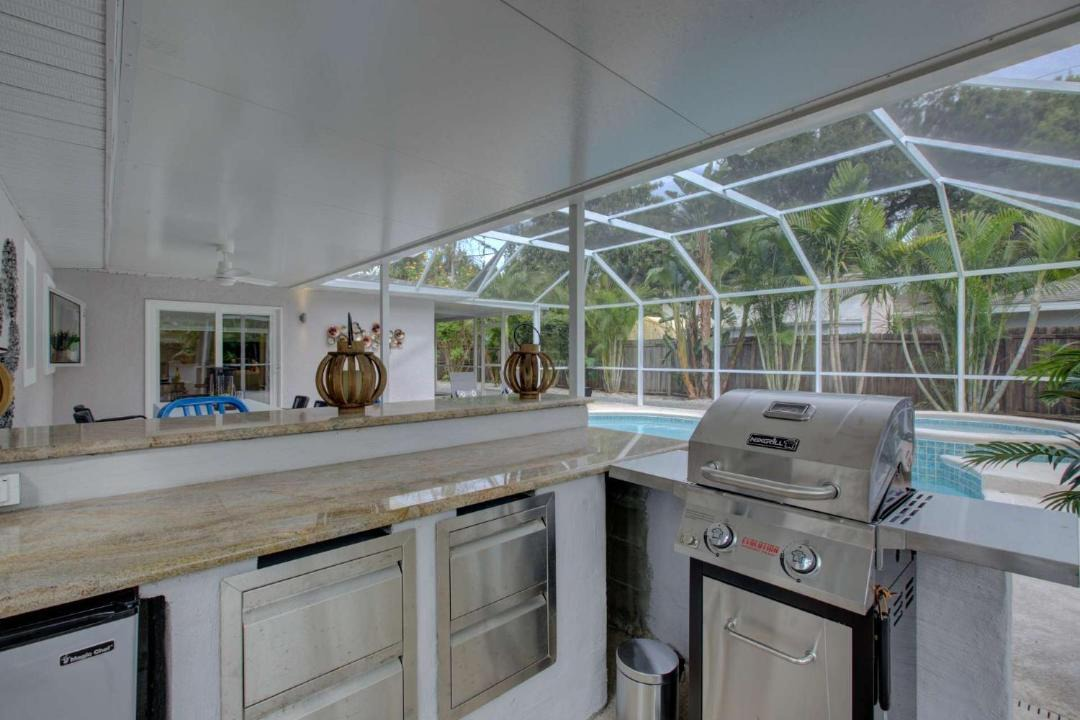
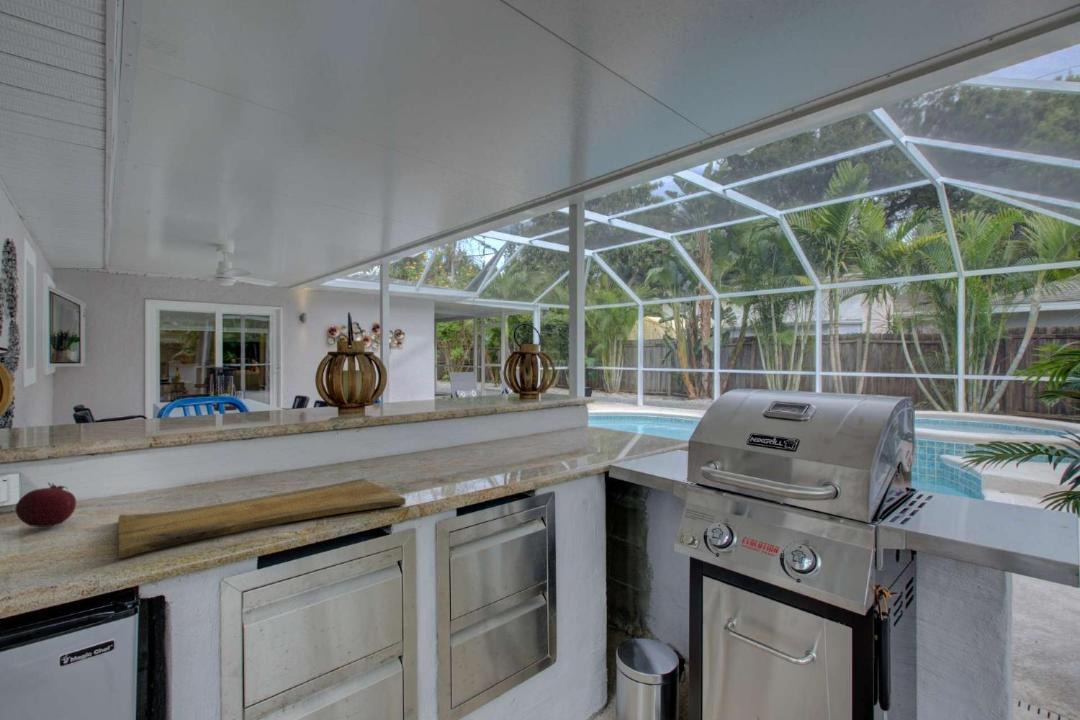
+ cutting board [117,478,407,560]
+ fruit [14,482,77,528]
